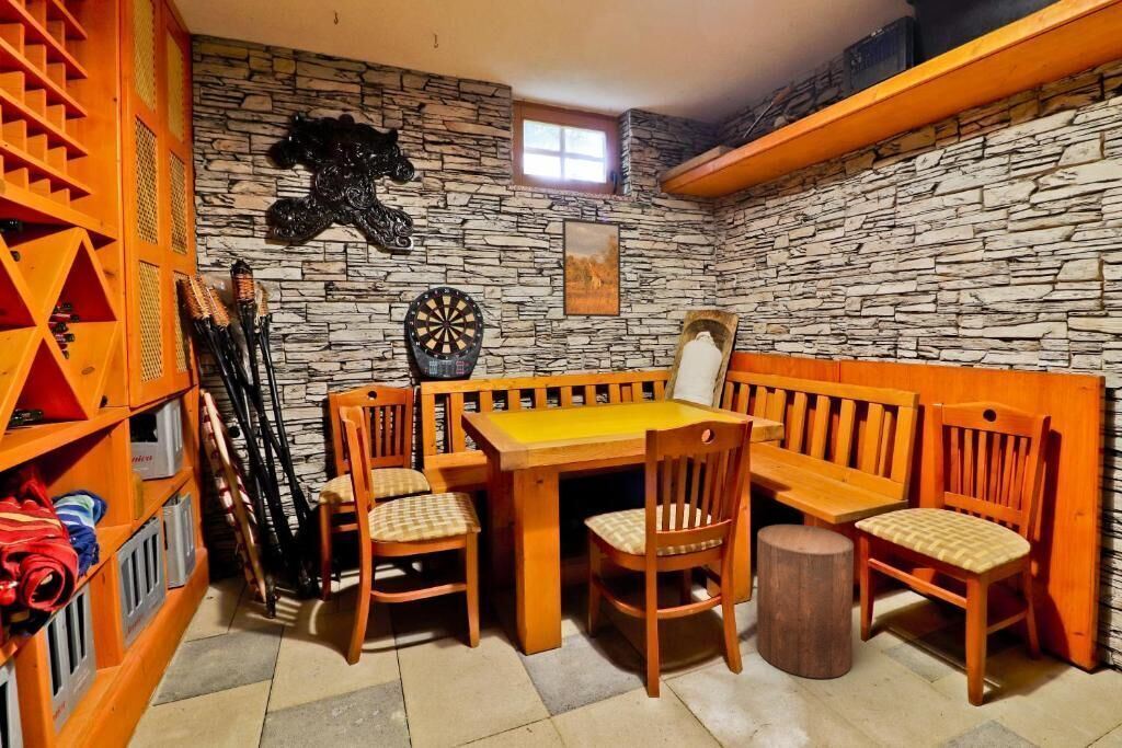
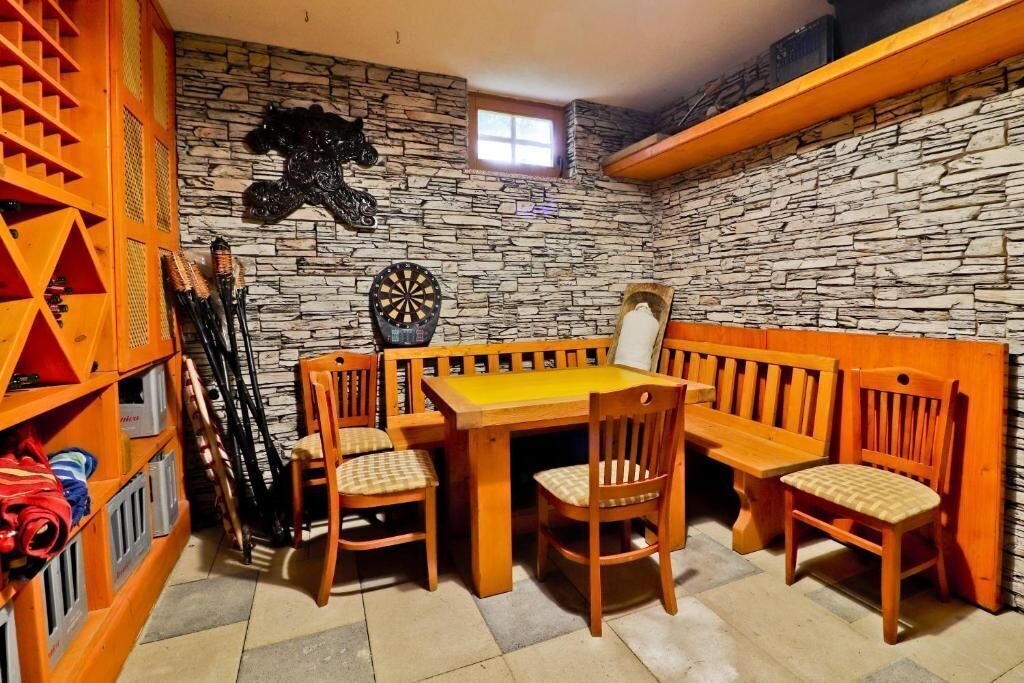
- stool [755,523,855,679]
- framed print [561,218,621,318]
